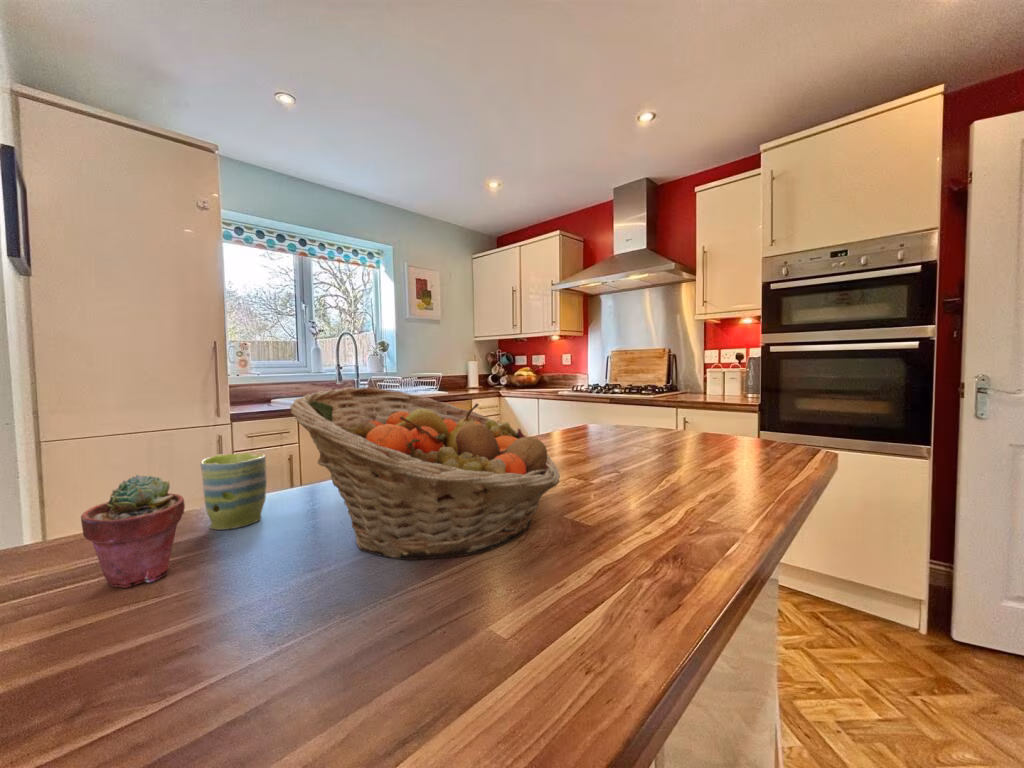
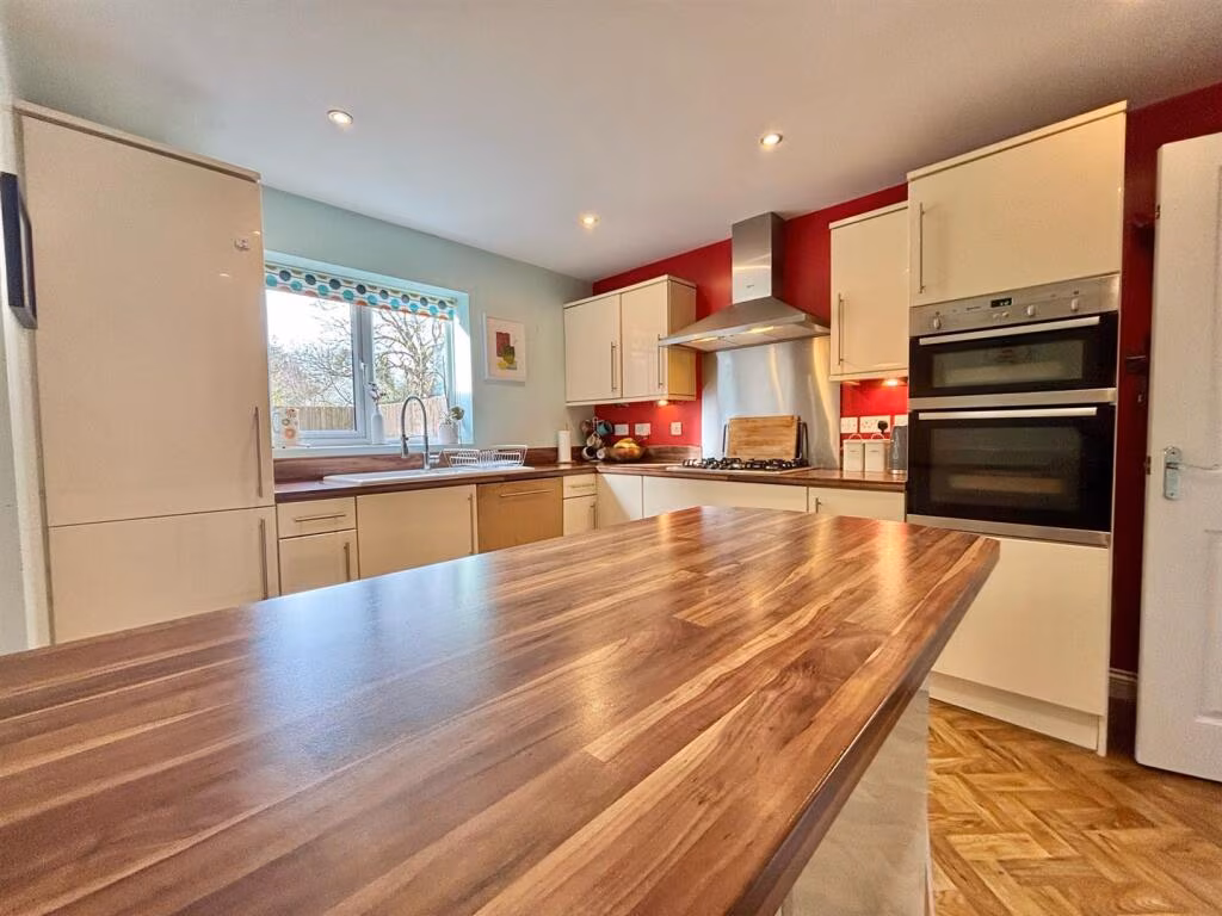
- potted succulent [80,474,186,589]
- fruit basket [289,387,561,561]
- mug [199,451,268,531]
